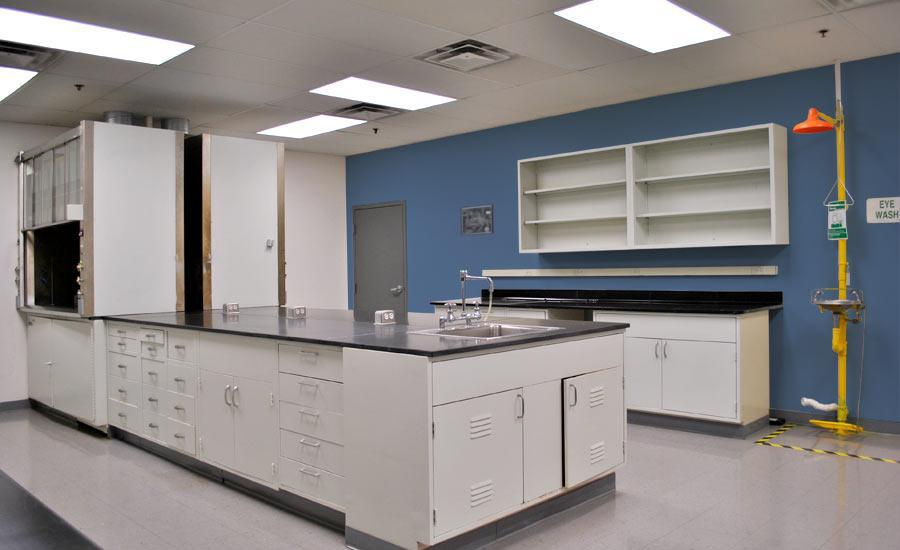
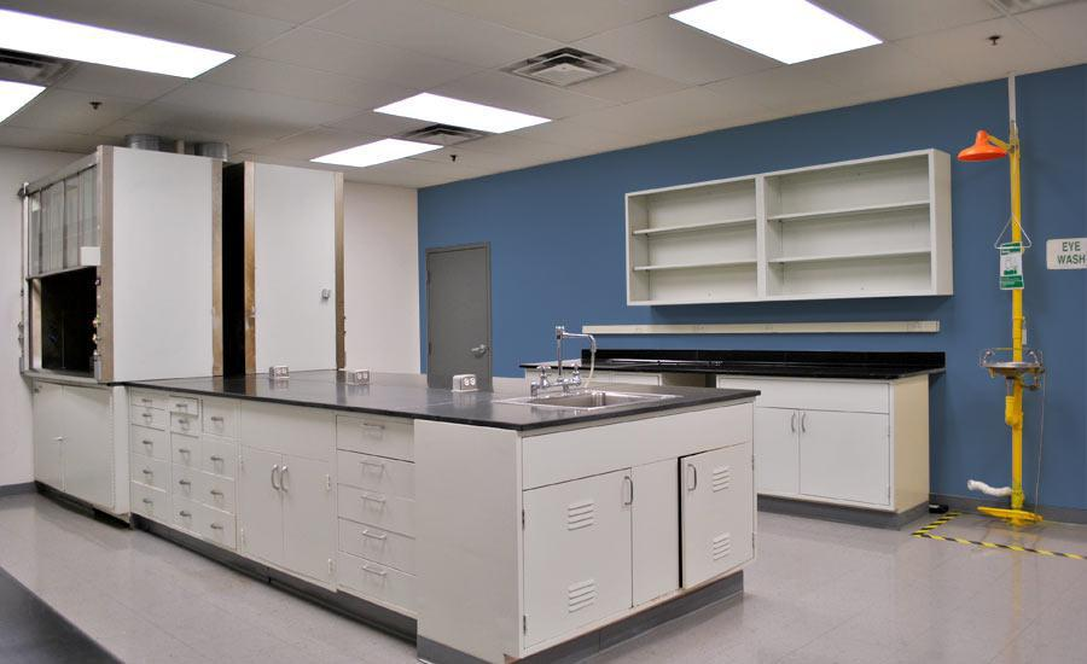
- wall art [460,203,494,236]
